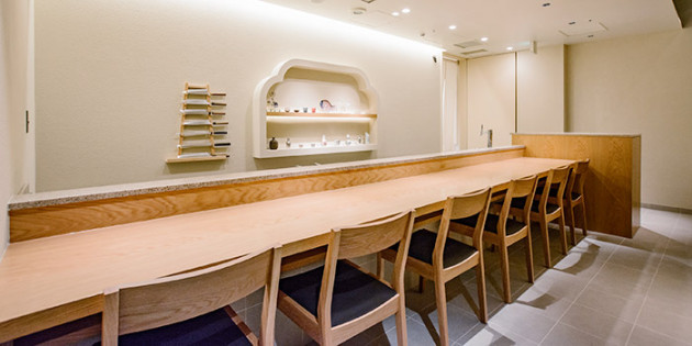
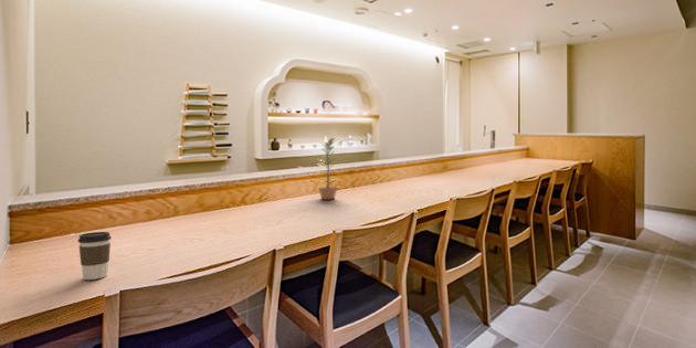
+ coffee cup [77,231,113,281]
+ plant [316,137,344,201]
